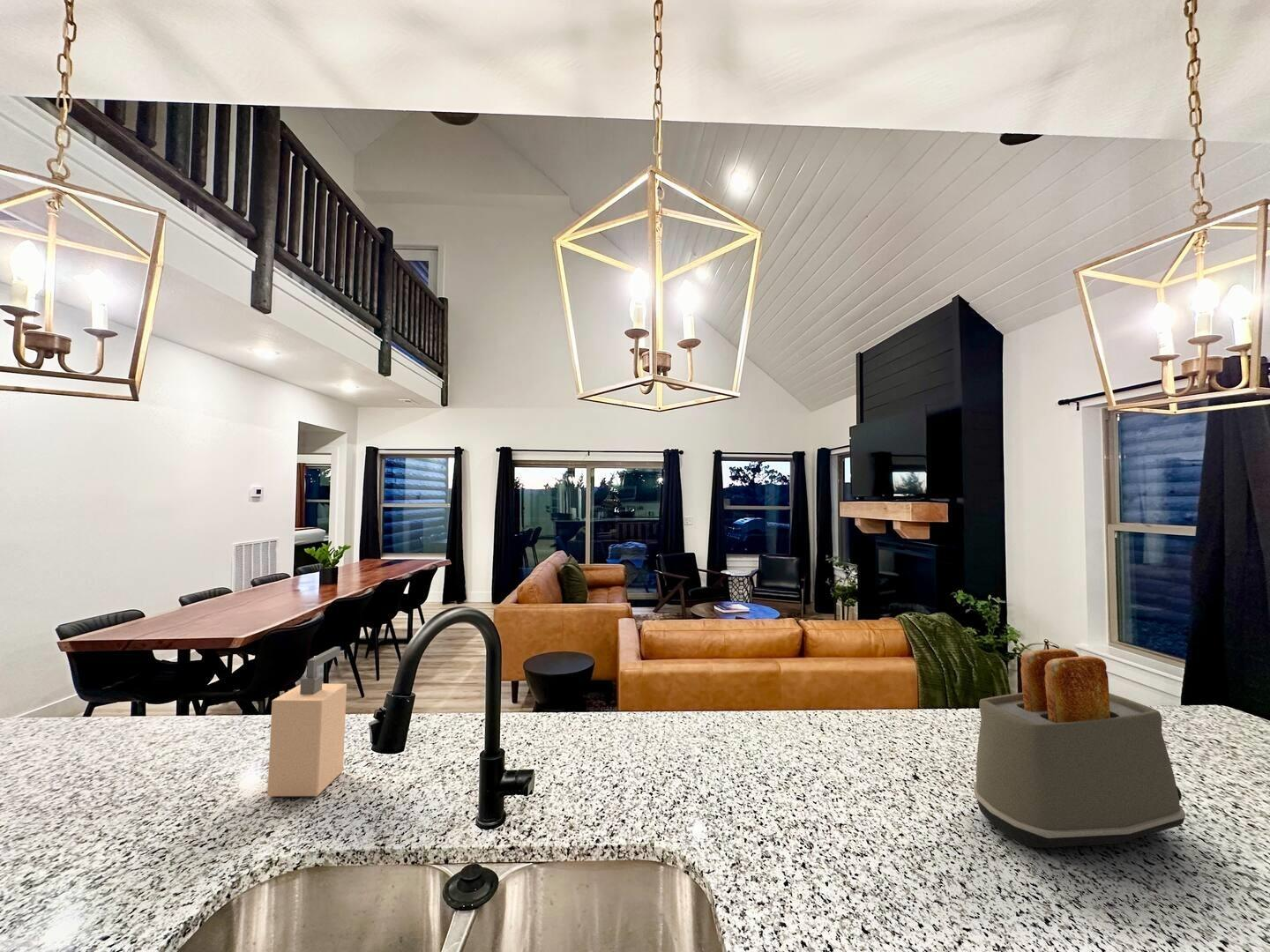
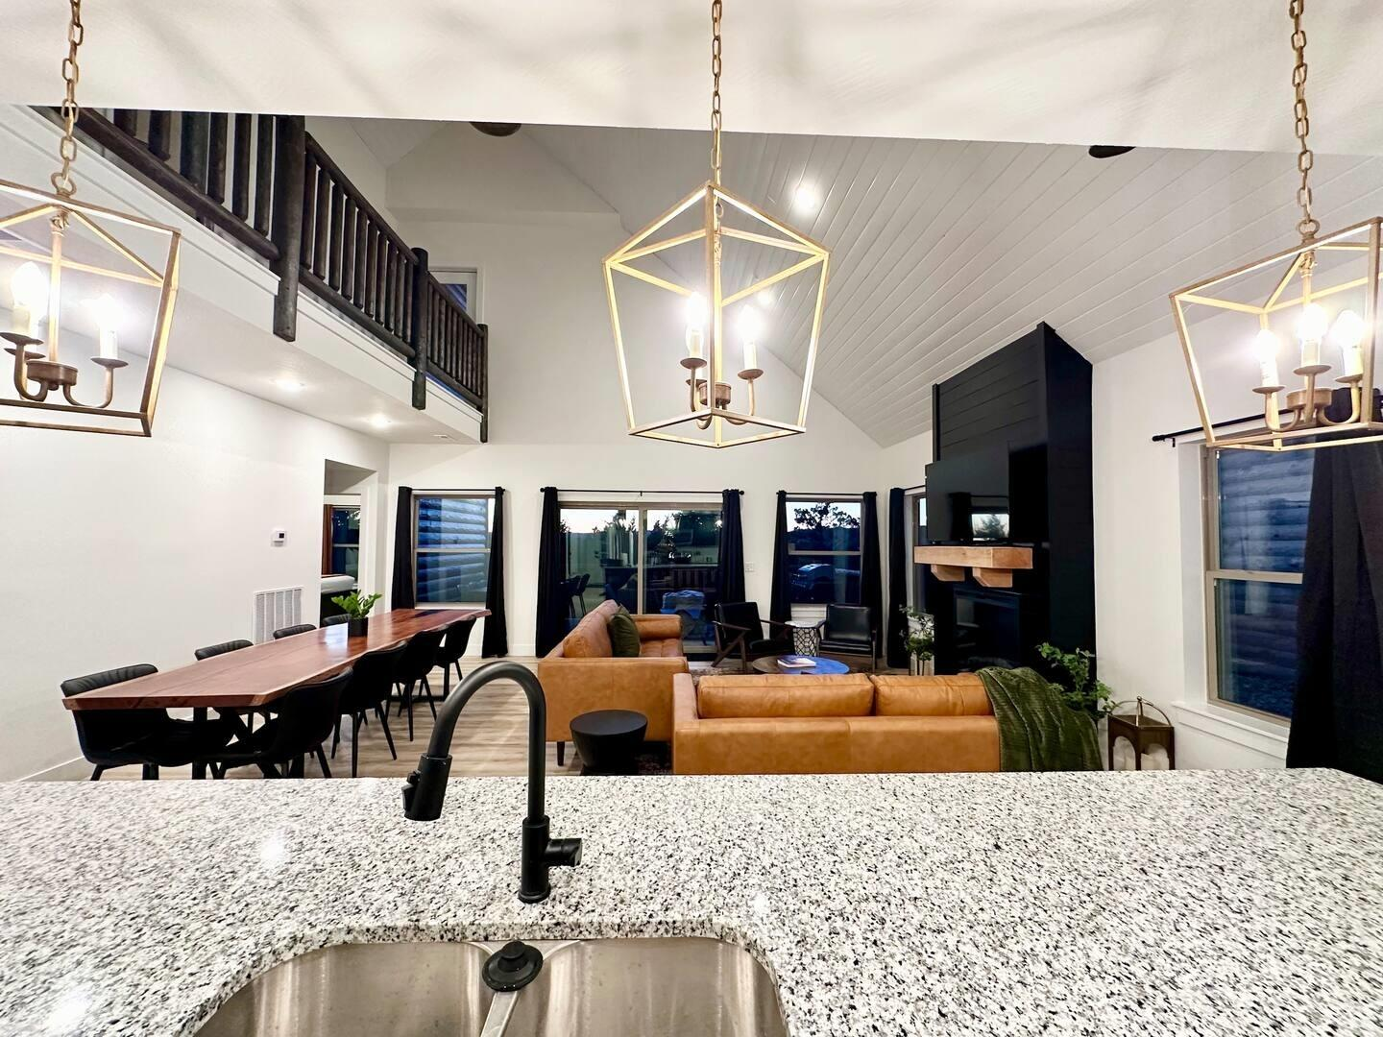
- toaster [973,647,1186,849]
- soap dispenser [266,646,347,797]
